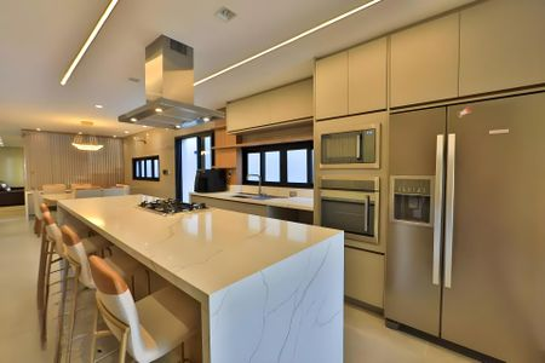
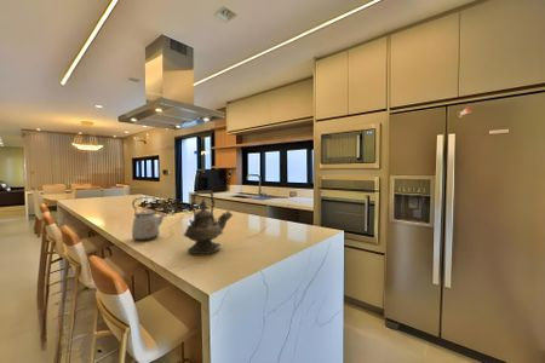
+ kettle [131,196,167,241]
+ teapot [183,189,234,255]
